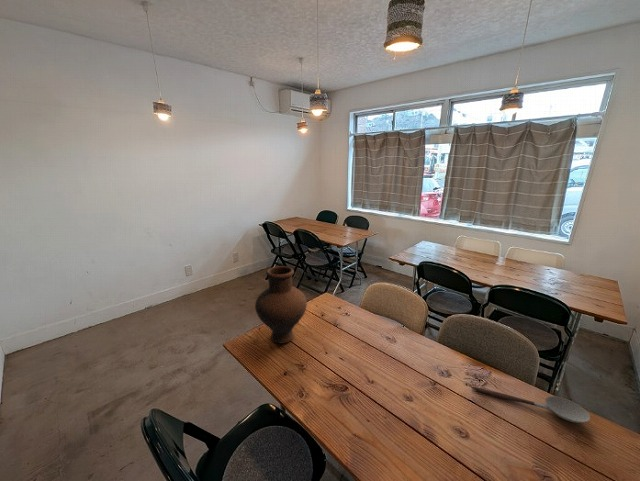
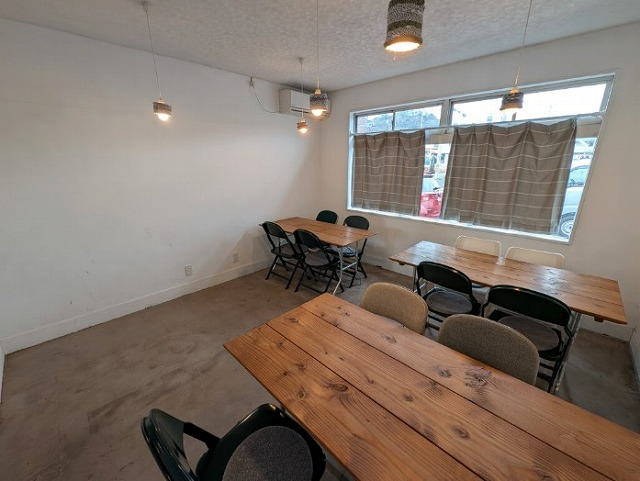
- vase [254,265,308,344]
- spoon [471,386,591,424]
